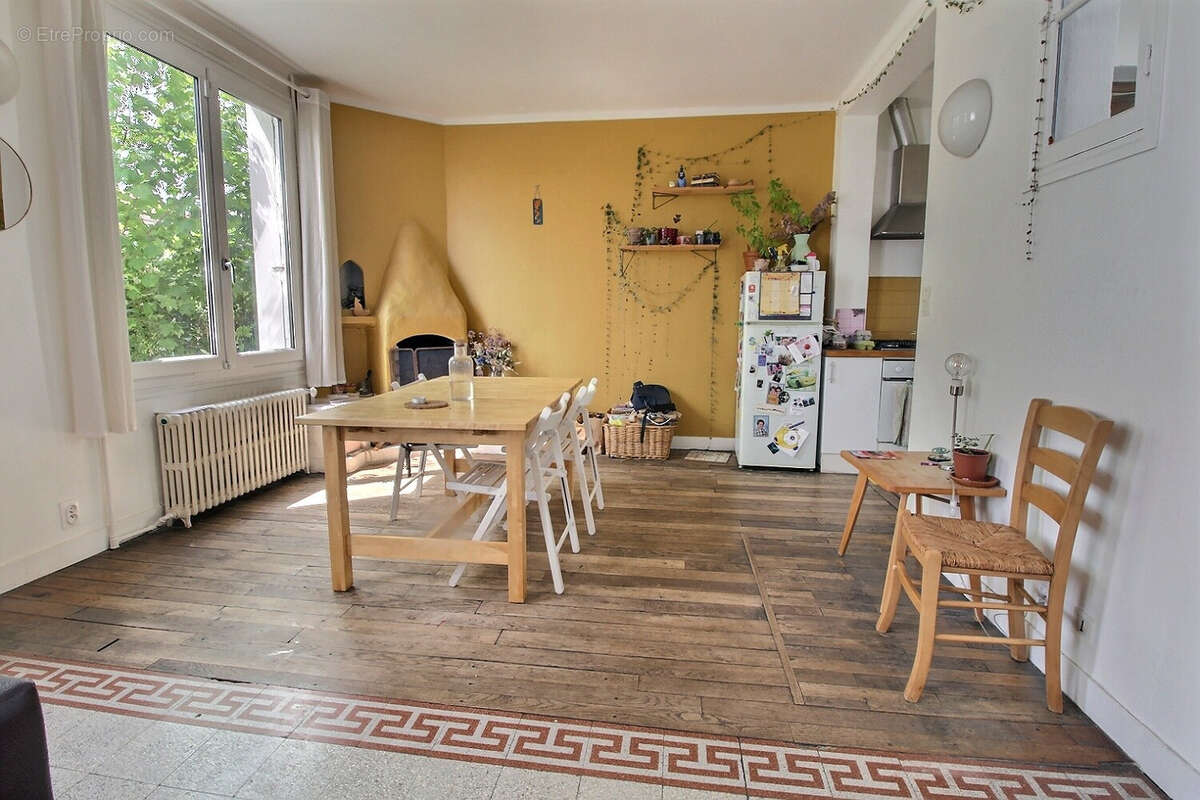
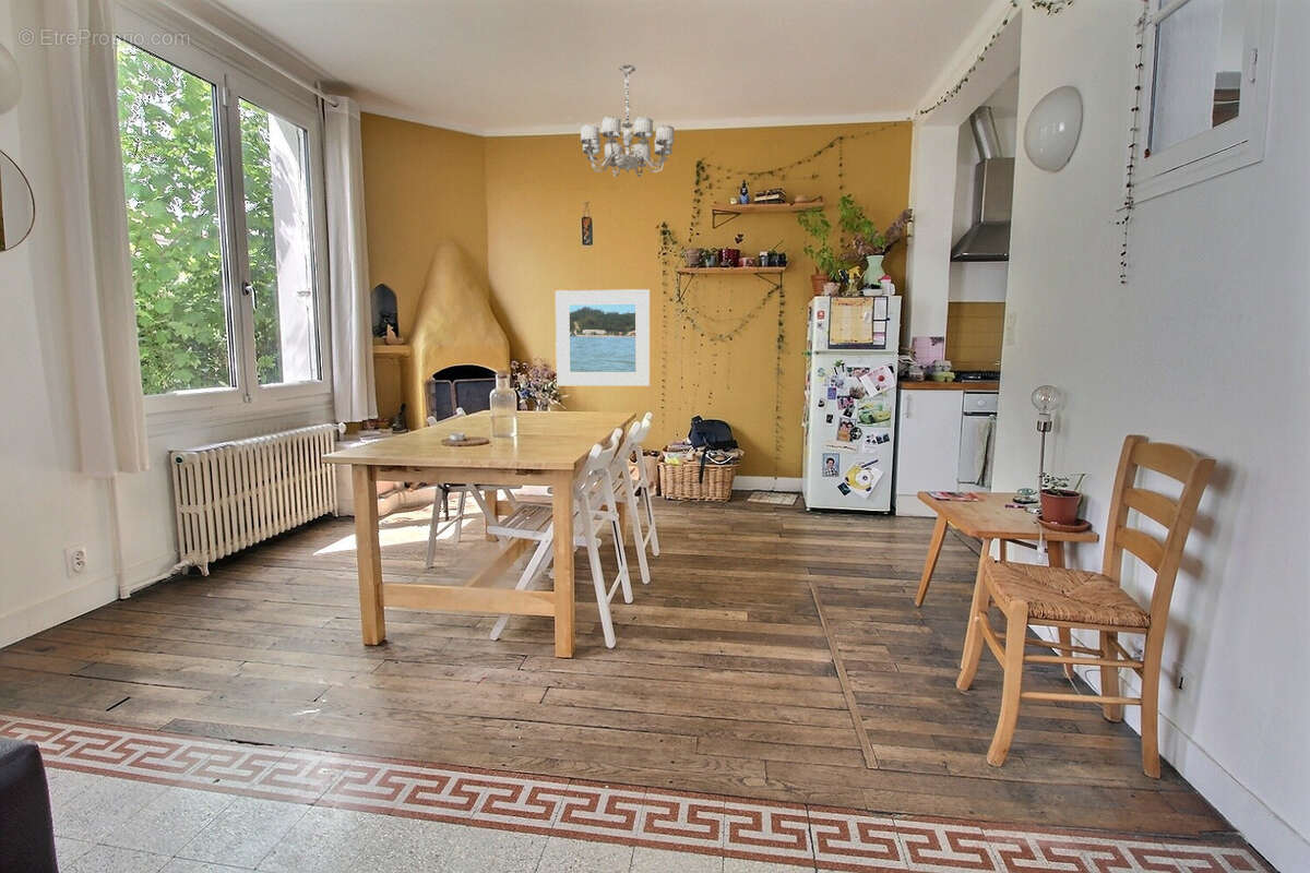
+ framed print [555,288,651,387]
+ chandelier [580,63,676,179]
